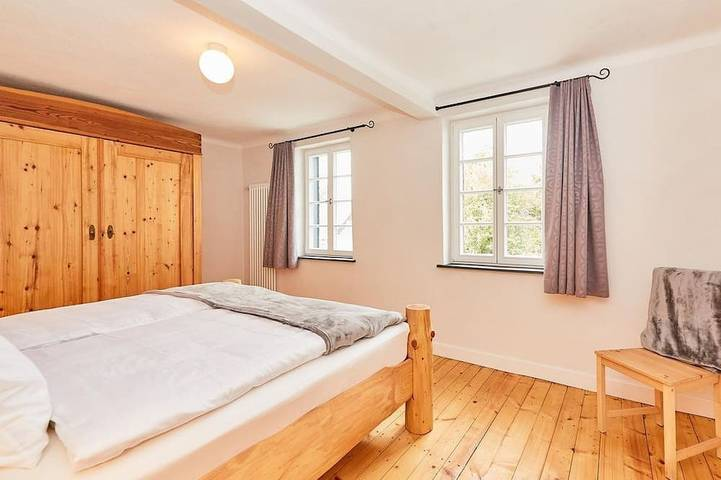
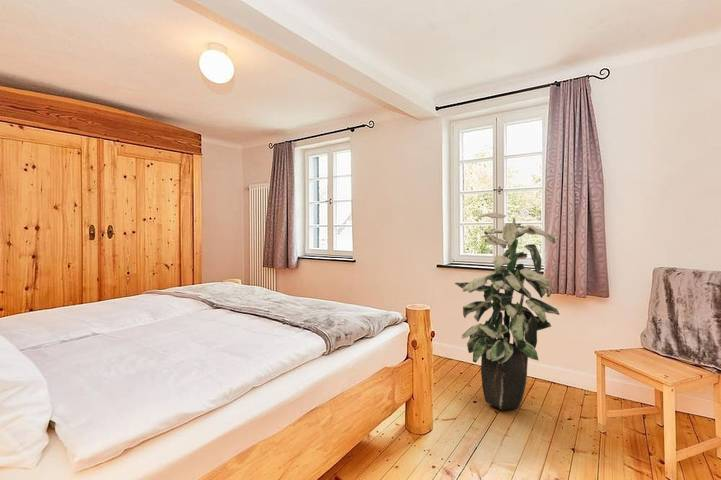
+ indoor plant [454,212,560,410]
